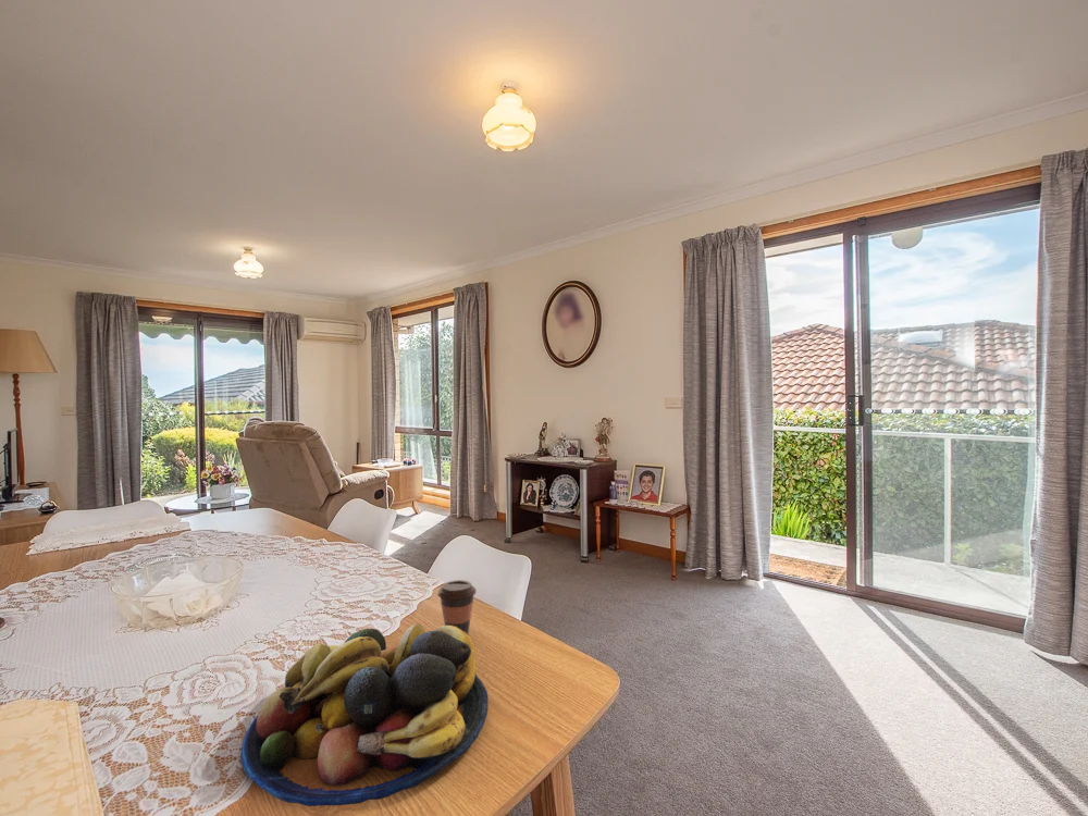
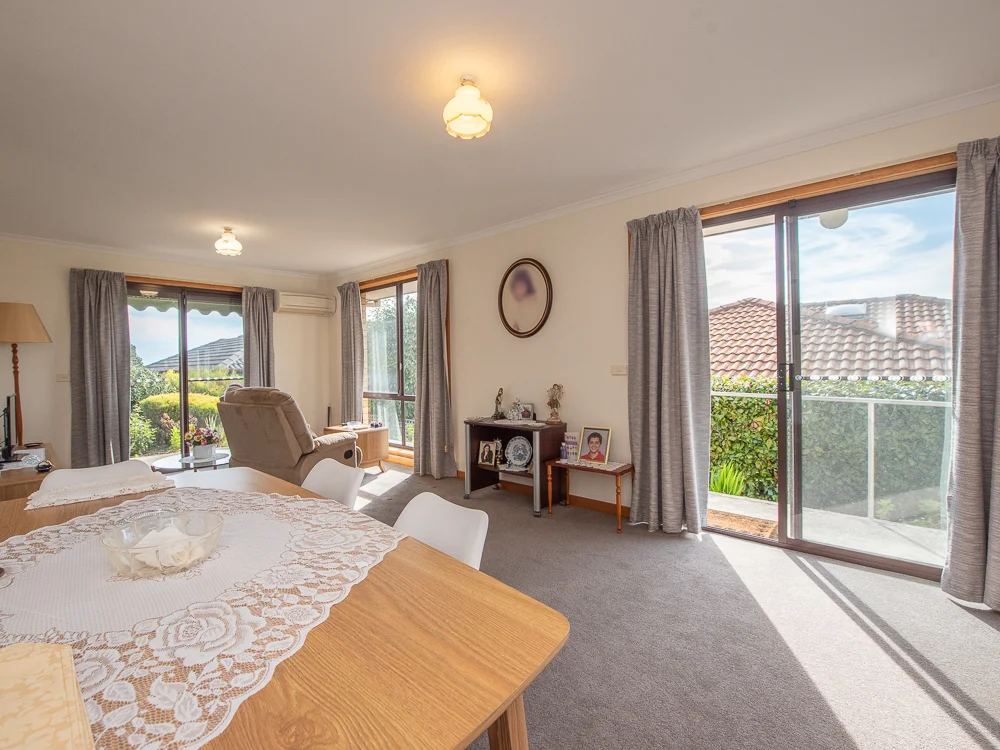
- fruit bowl [239,622,489,807]
- coffee cup [436,579,478,635]
